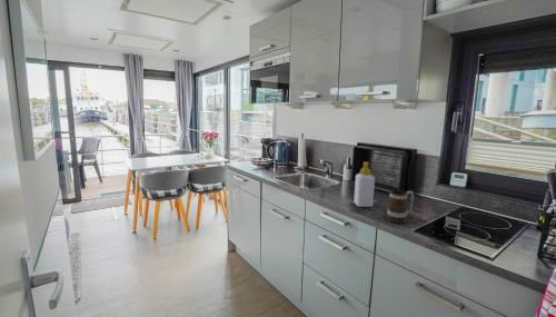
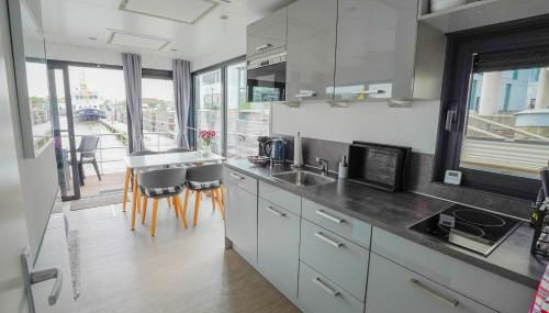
- mug [386,189,415,225]
- soap bottle [353,161,376,208]
